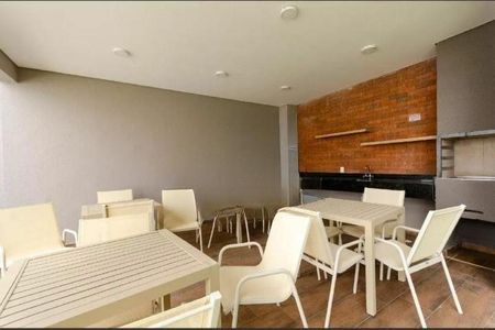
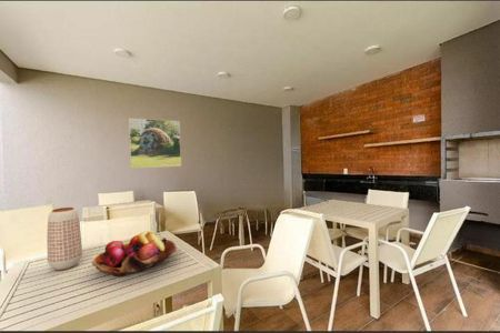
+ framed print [128,117,182,169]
+ planter [46,206,83,272]
+ fruit basket [91,230,178,278]
